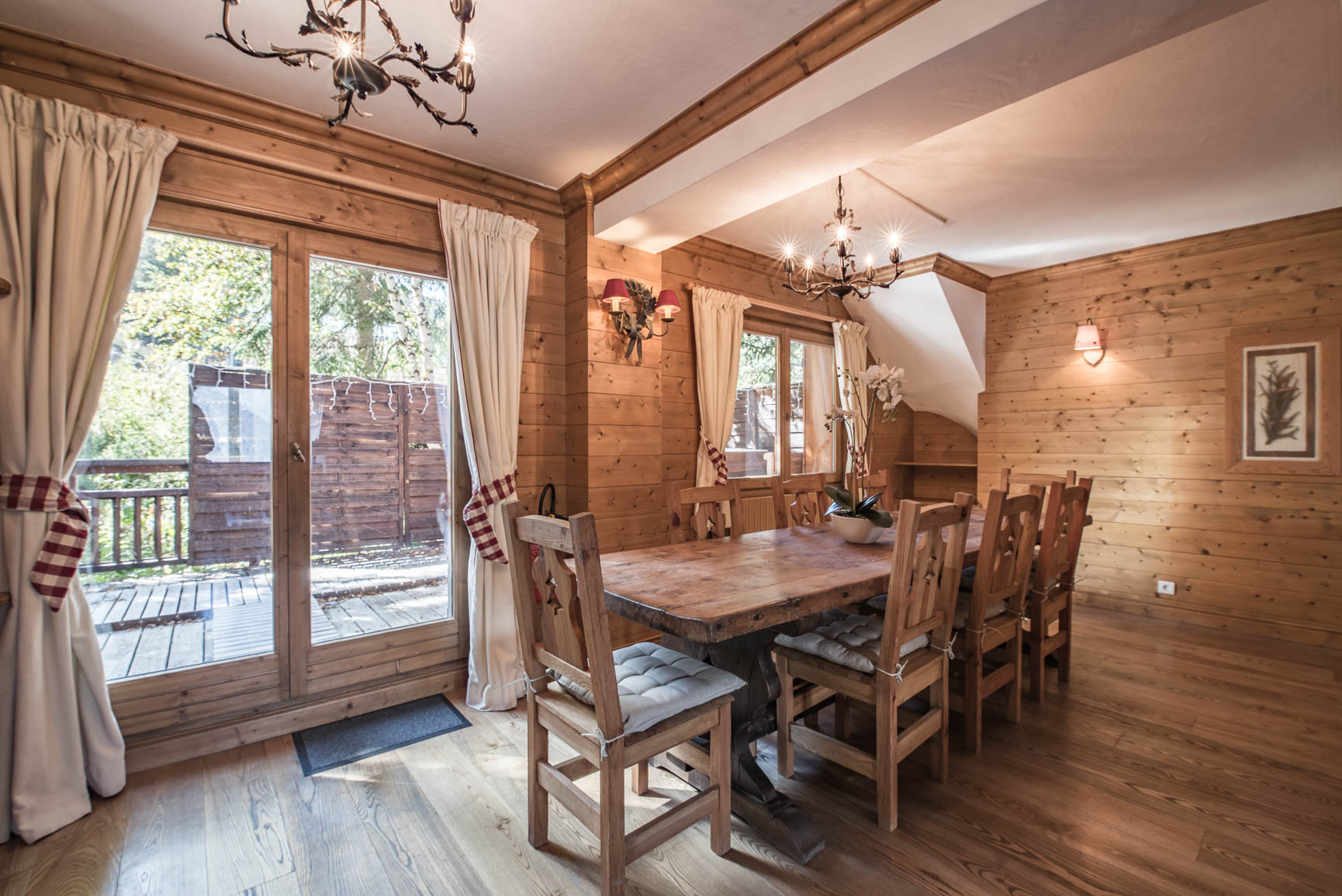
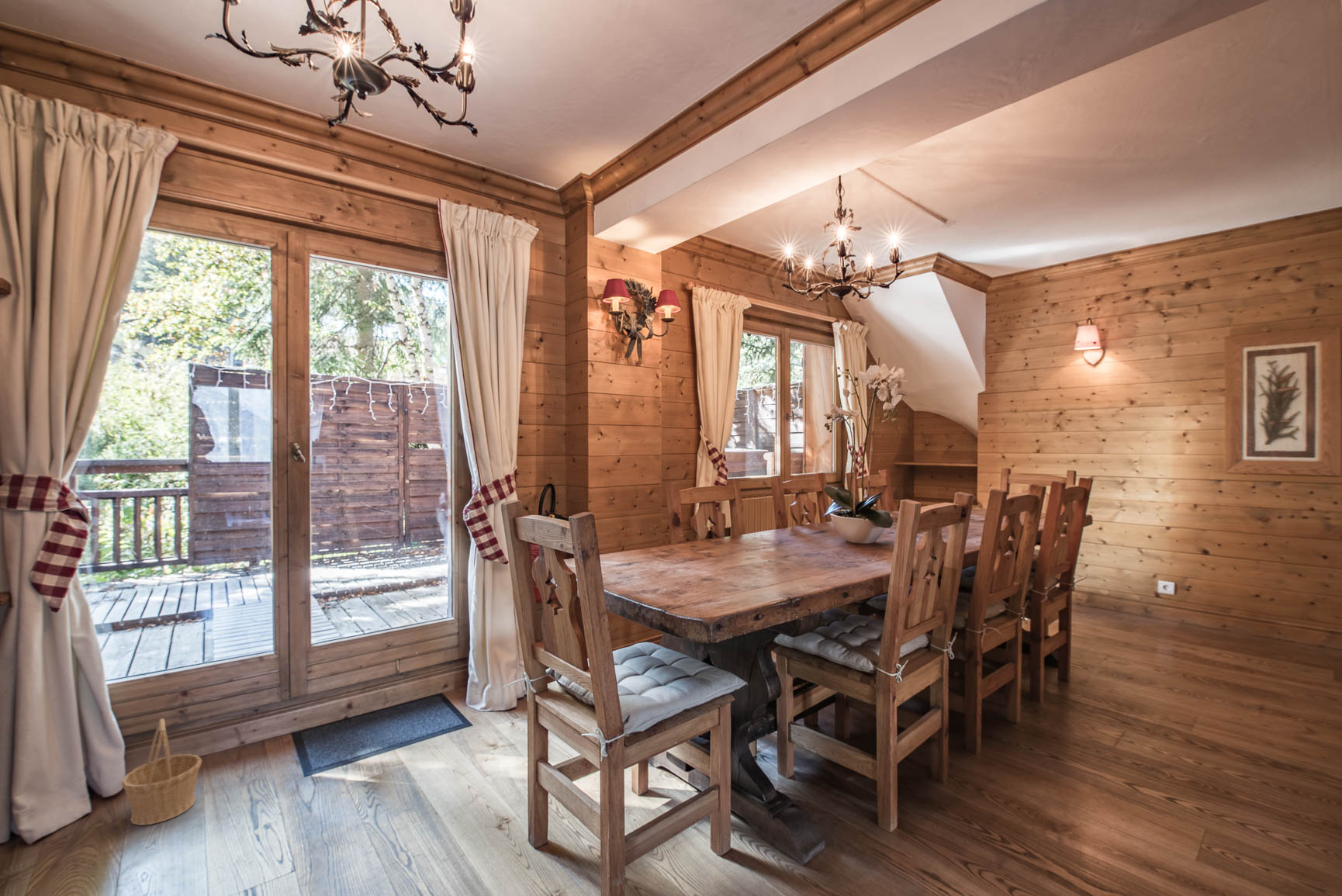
+ basket [121,718,202,826]
